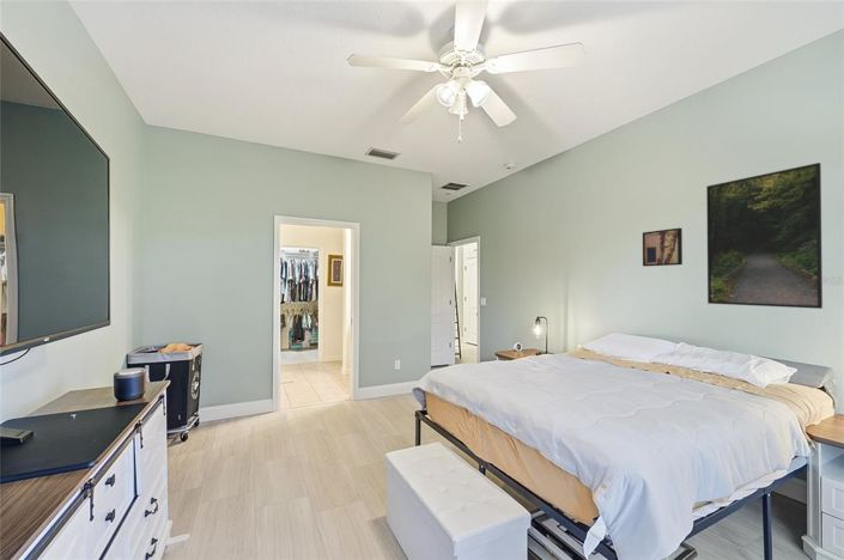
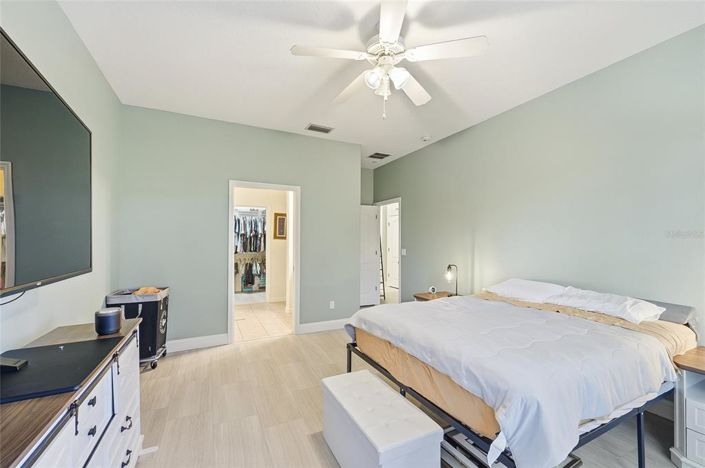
- wall art [642,227,684,267]
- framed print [705,162,824,310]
